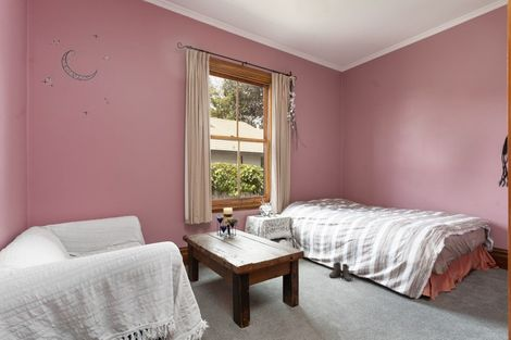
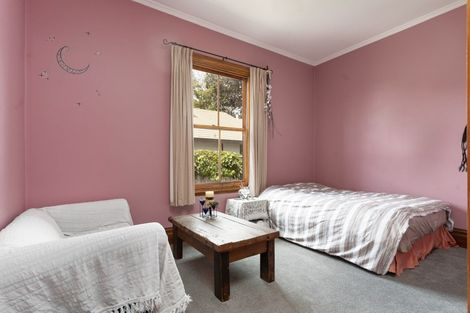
- boots [328,261,352,282]
